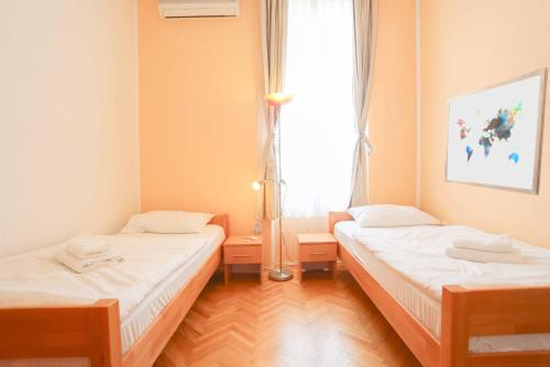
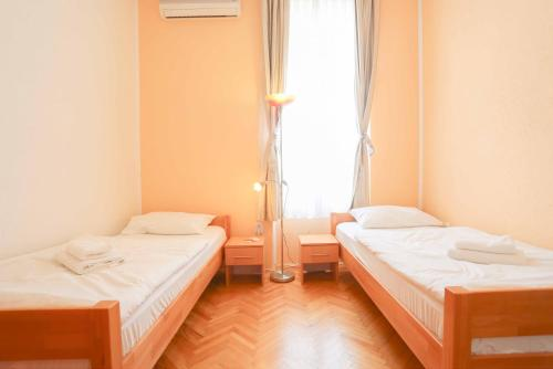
- wall art [443,67,549,197]
